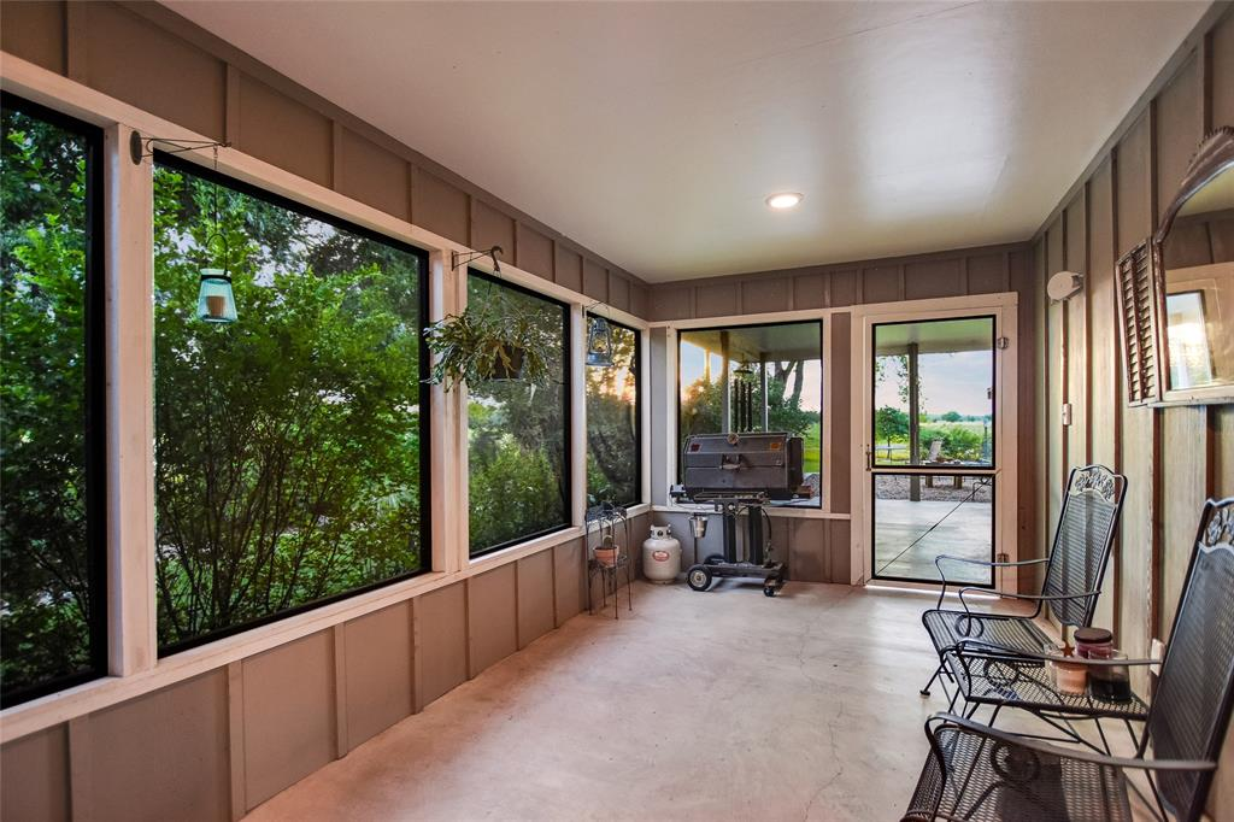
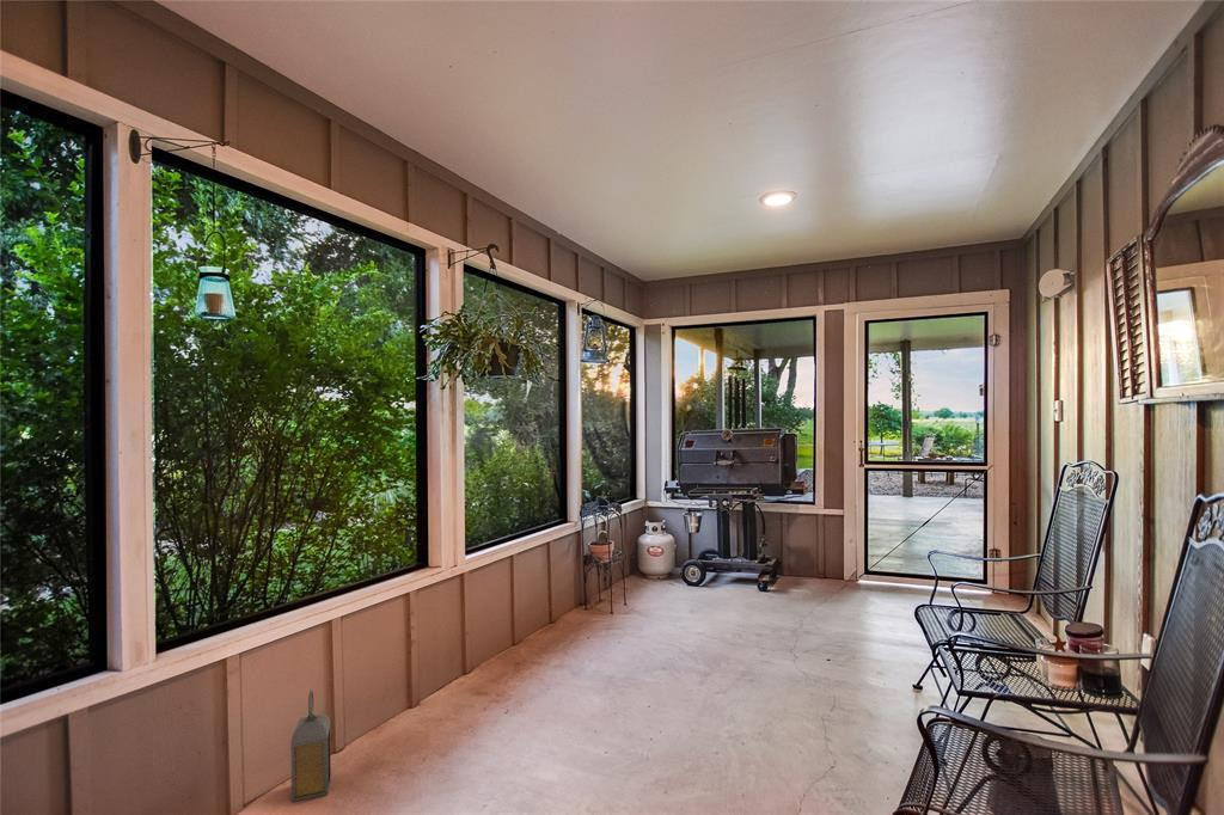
+ lantern [290,688,332,803]
